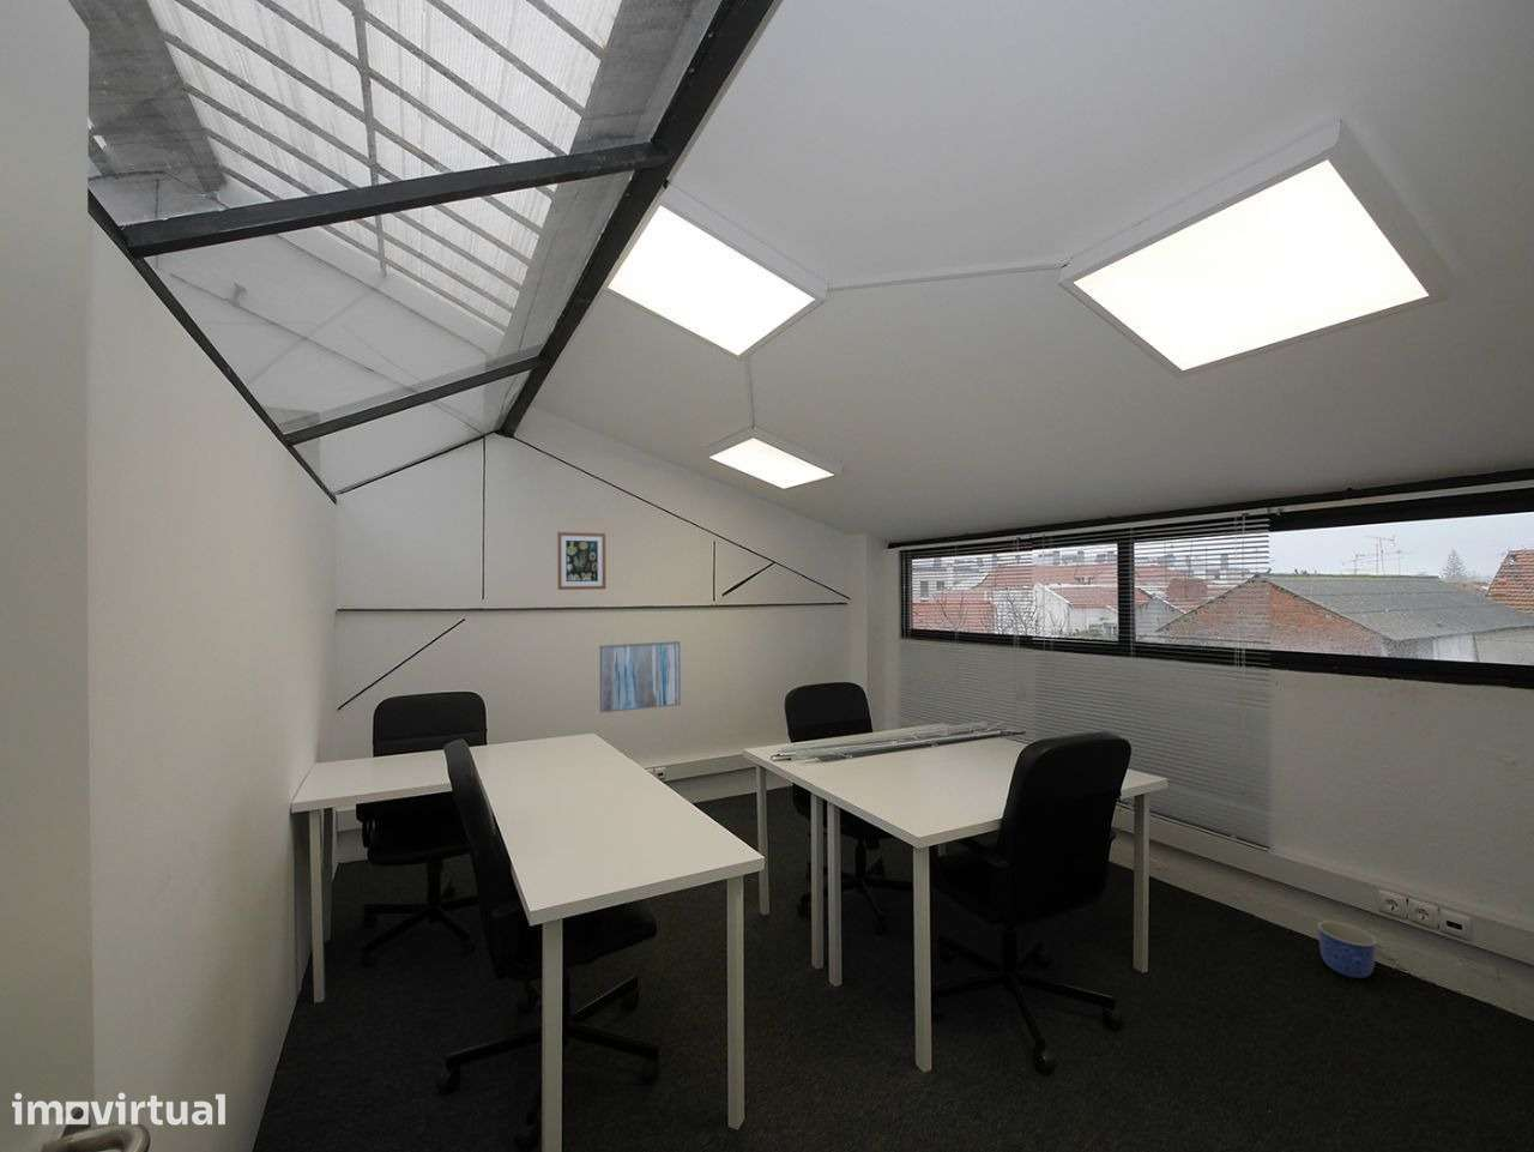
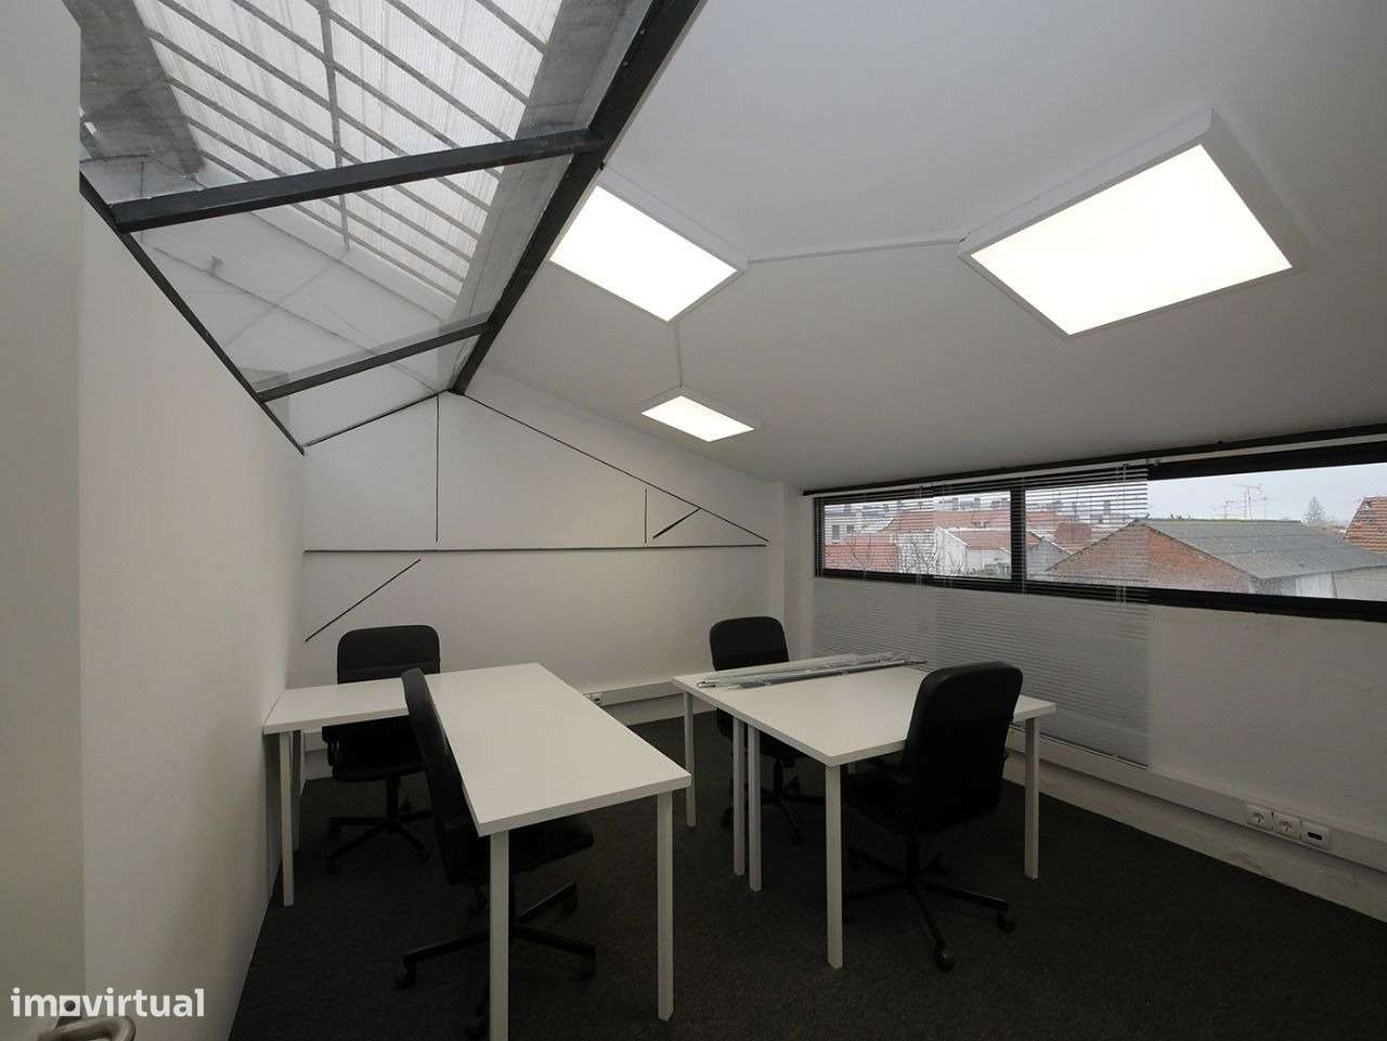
- planter [1317,920,1377,979]
- wall art [556,531,606,591]
- wall art [599,640,682,714]
